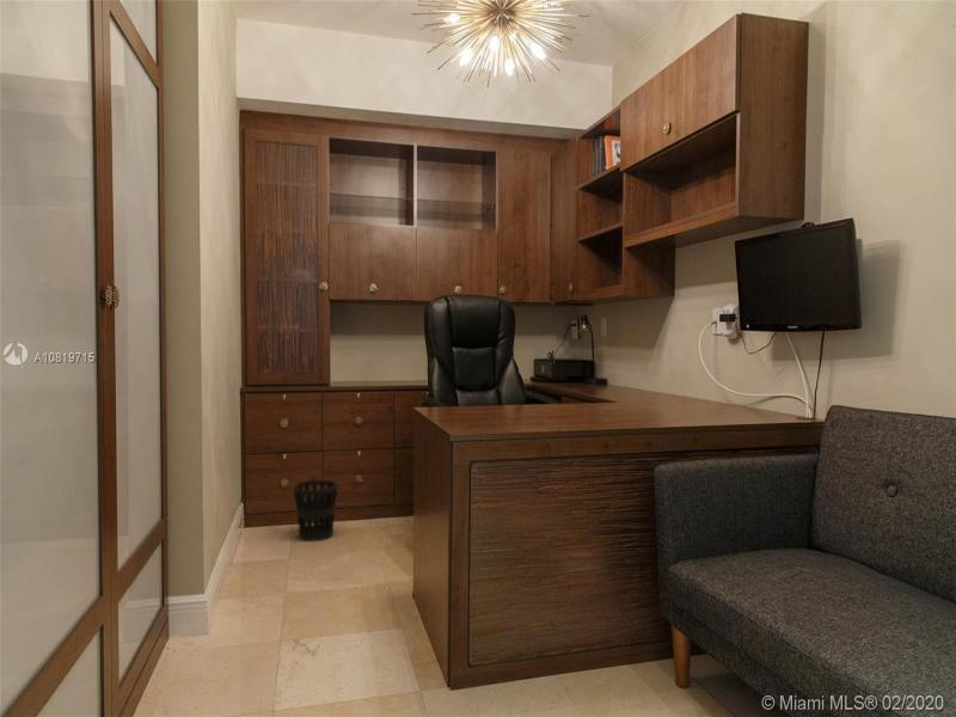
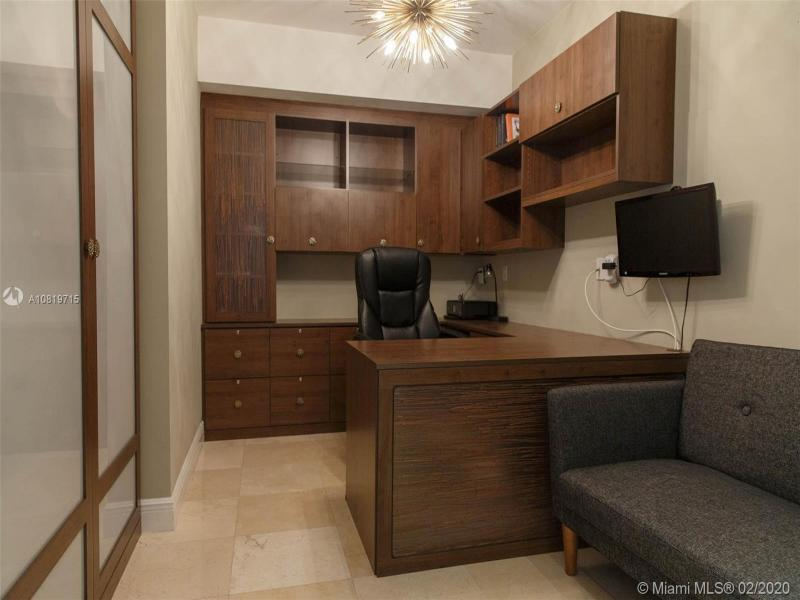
- wastebasket [293,479,339,543]
